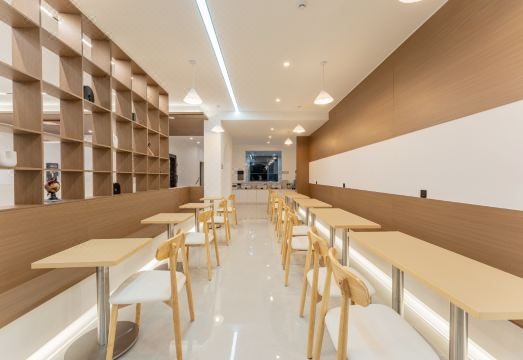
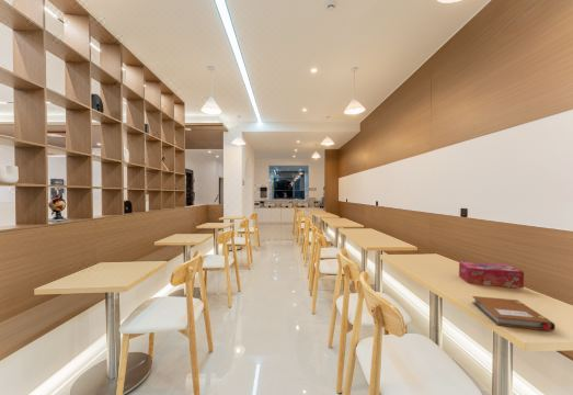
+ notebook [471,295,557,331]
+ tissue box [458,261,525,290]
